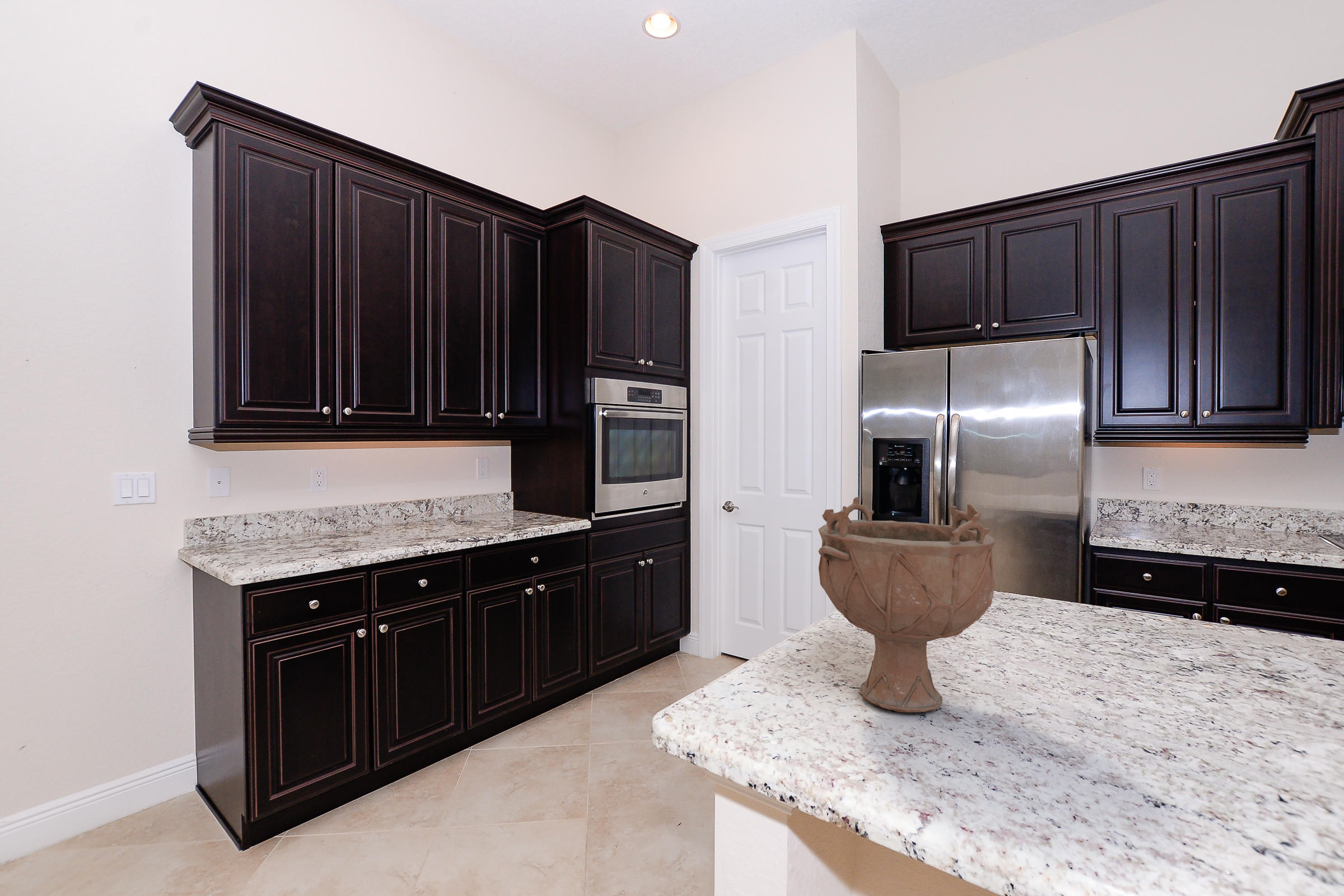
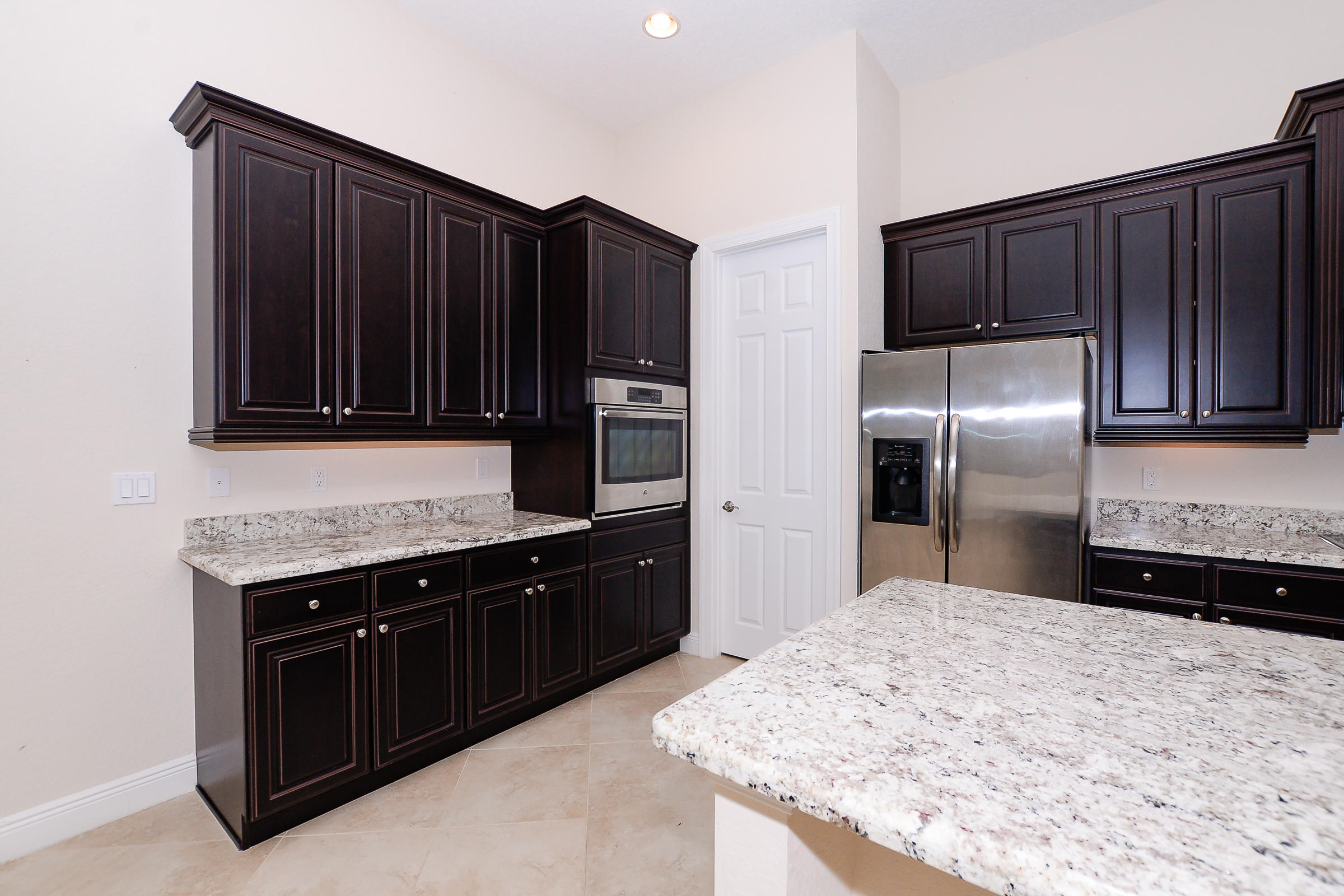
- decorative bowl [818,496,996,713]
